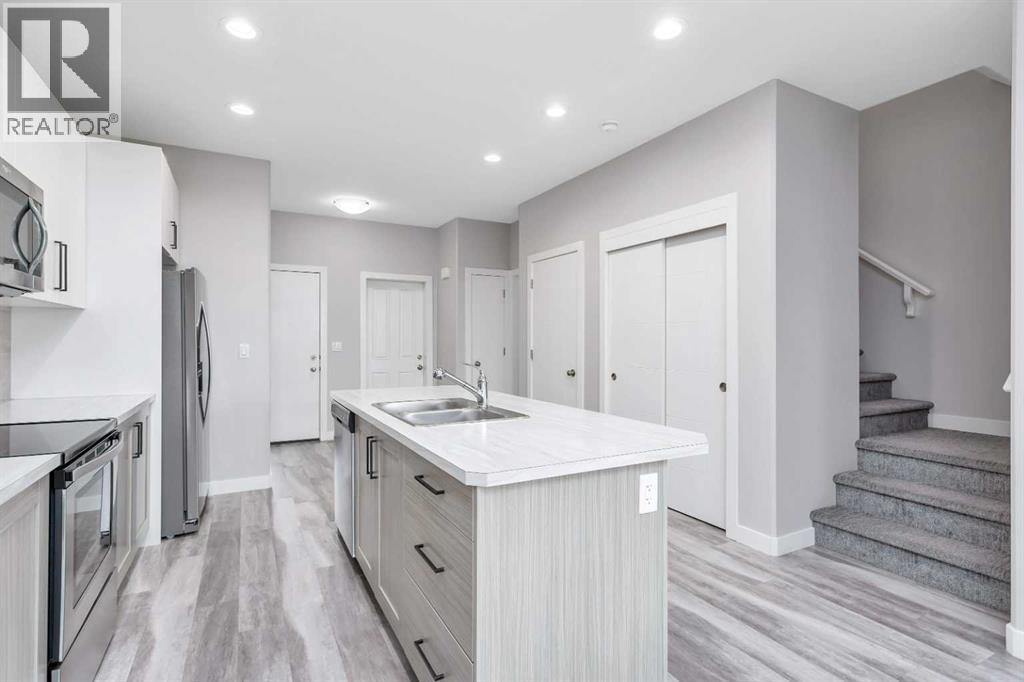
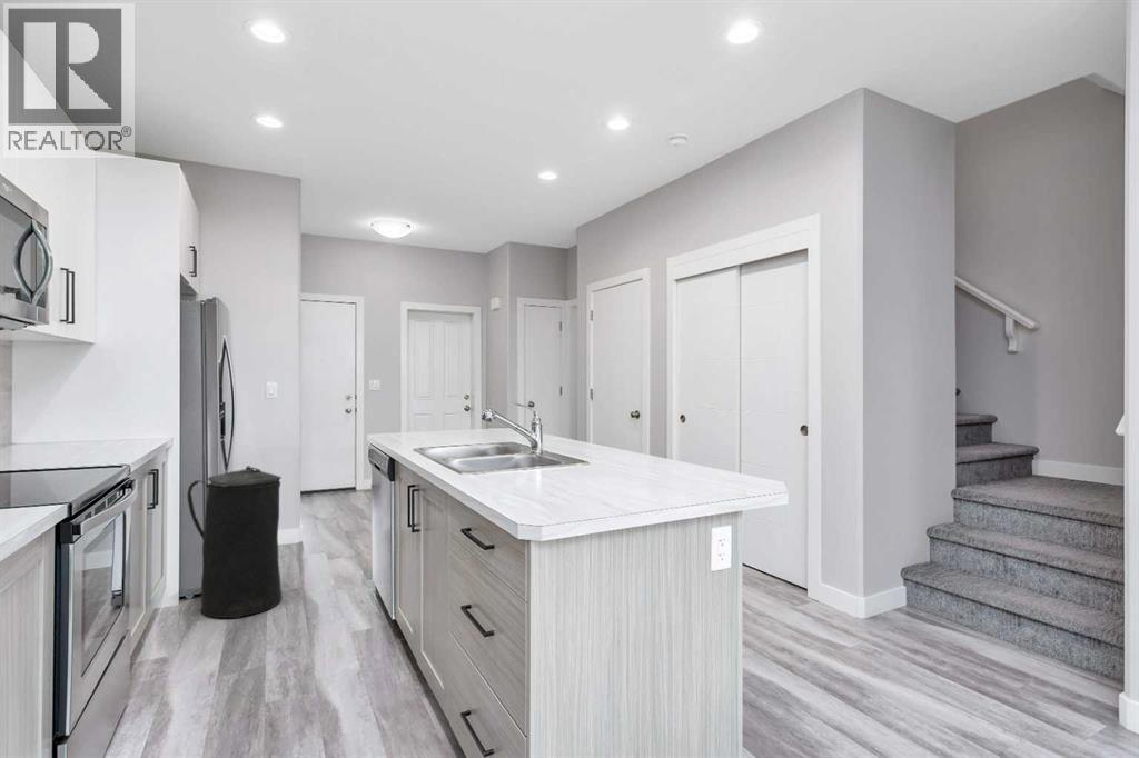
+ trash can [186,465,284,619]
